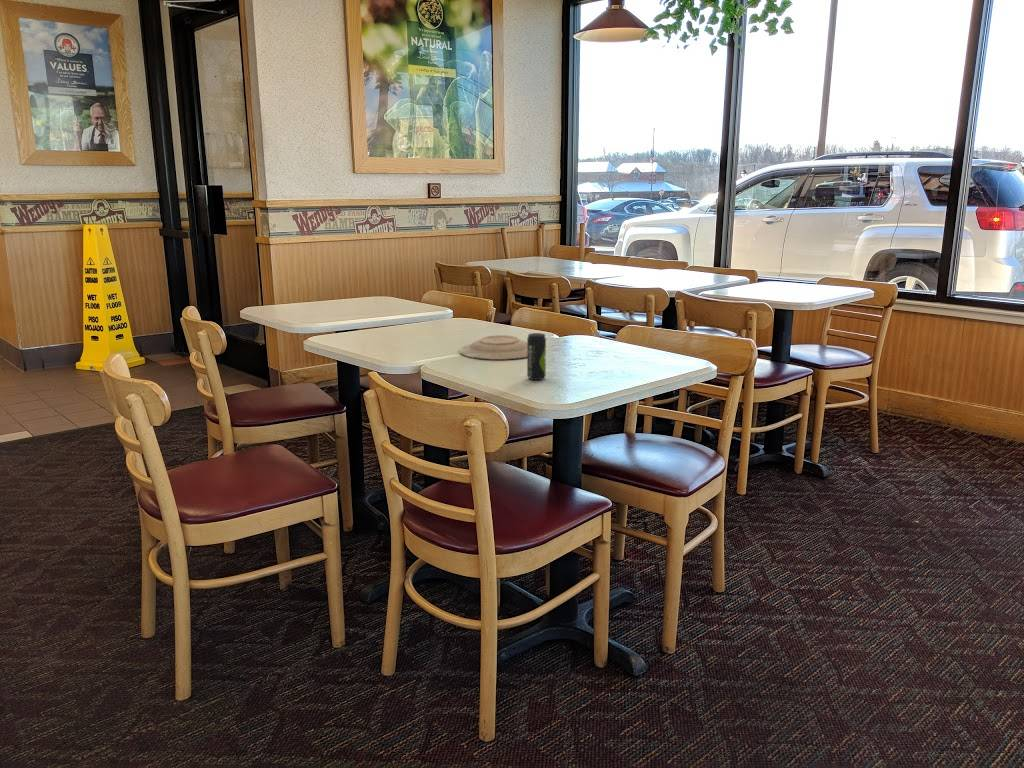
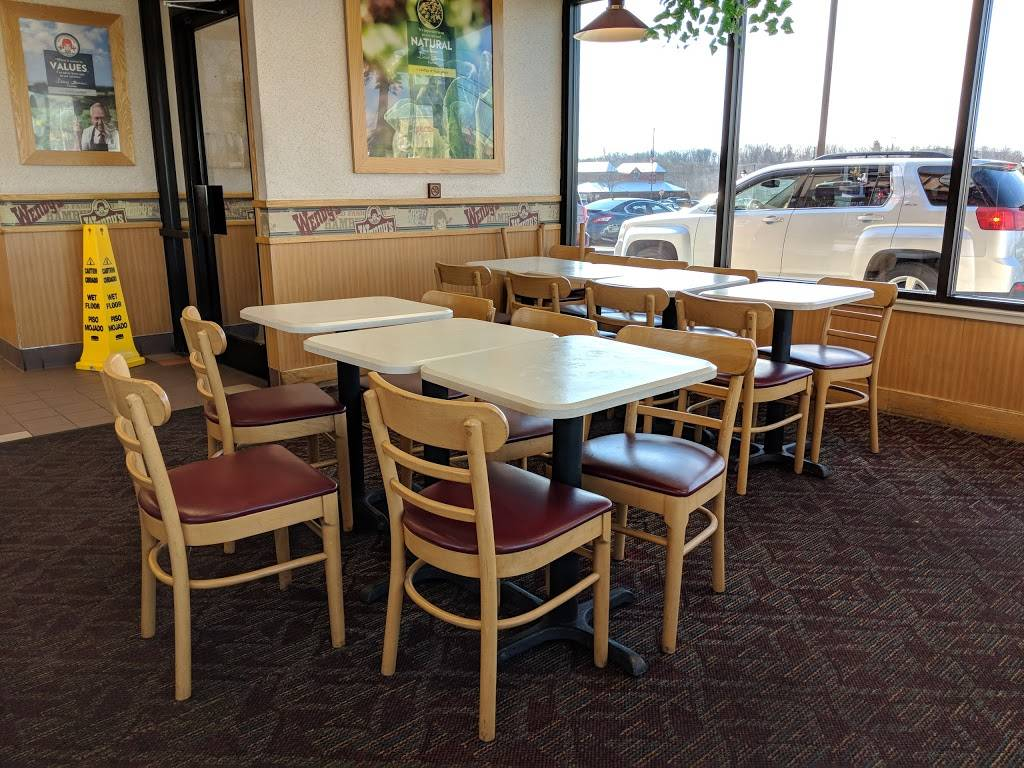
- plate [459,334,527,361]
- beverage can [526,332,547,381]
